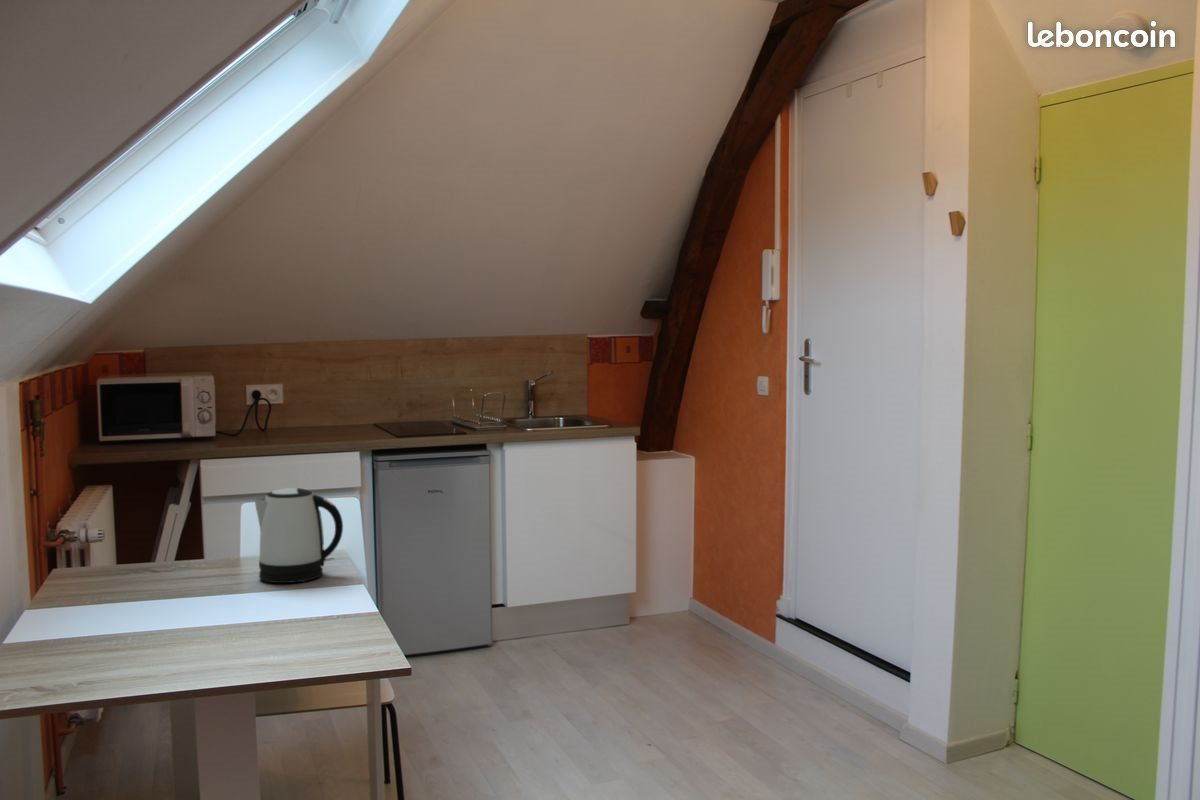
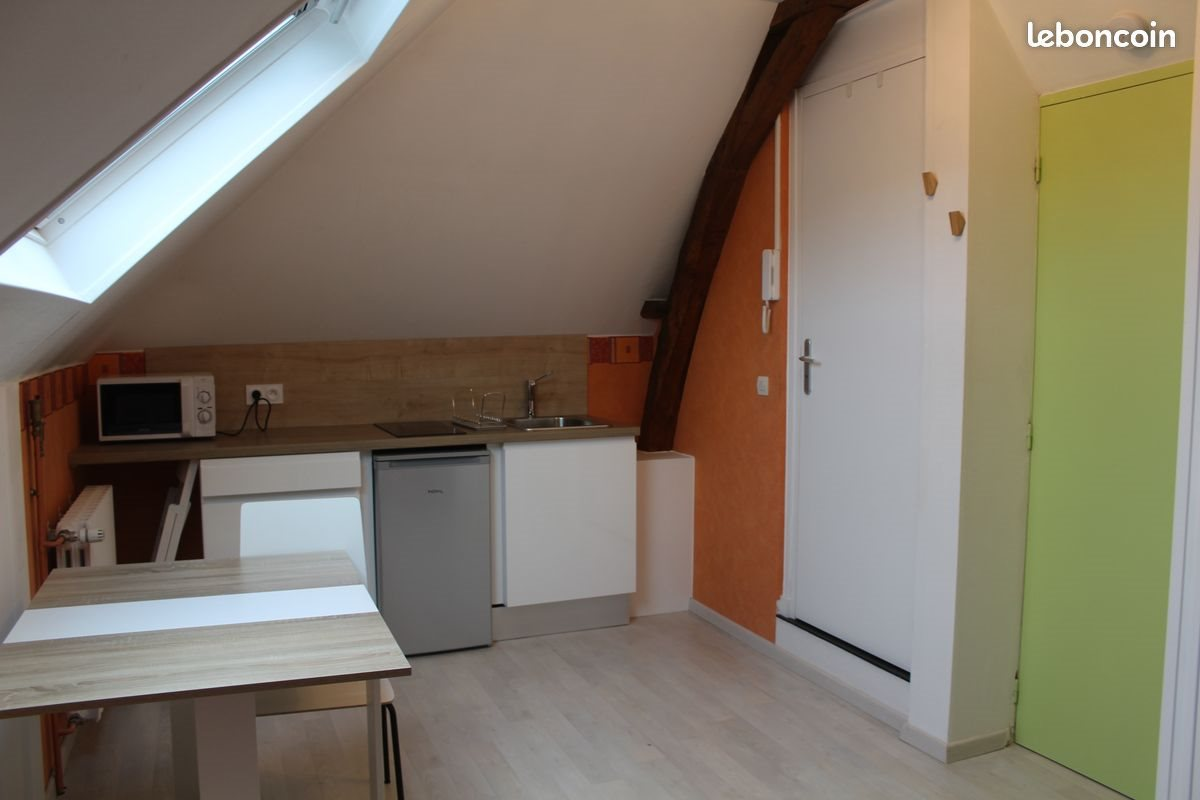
- kettle [254,487,344,584]
